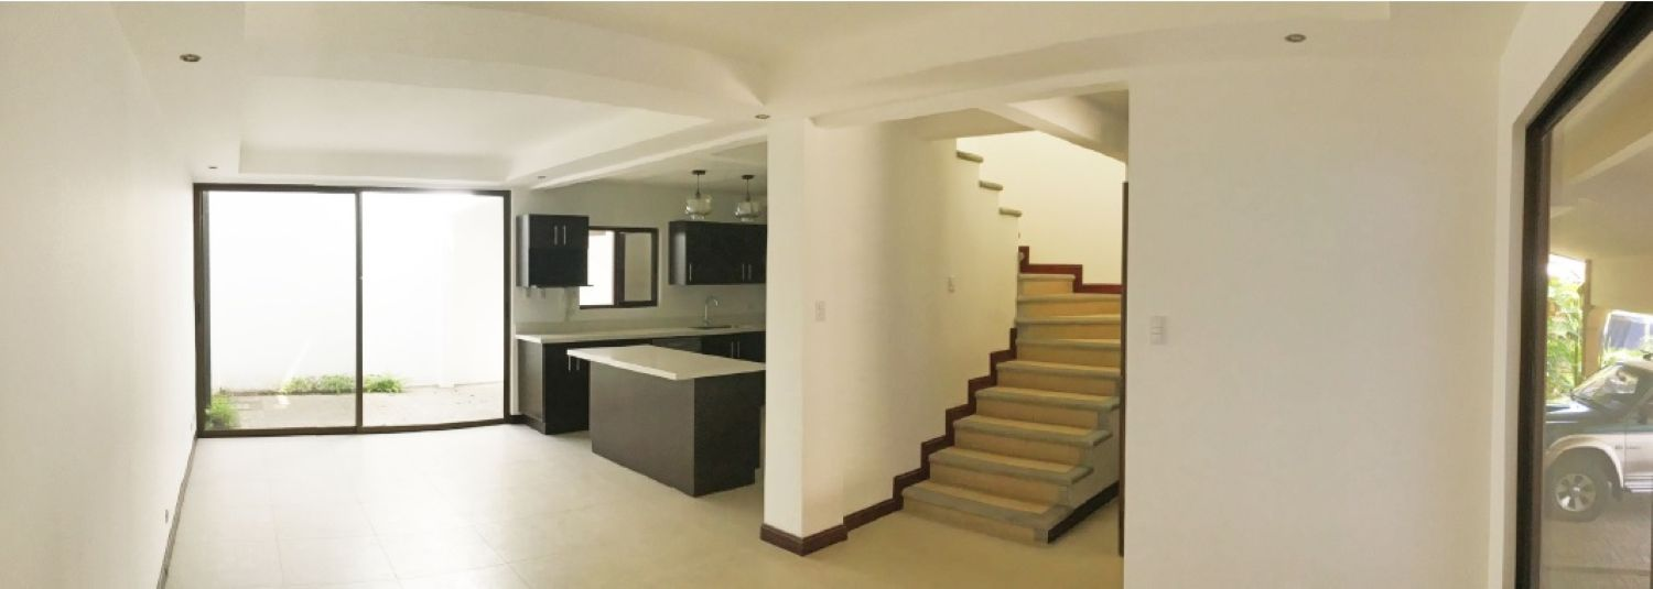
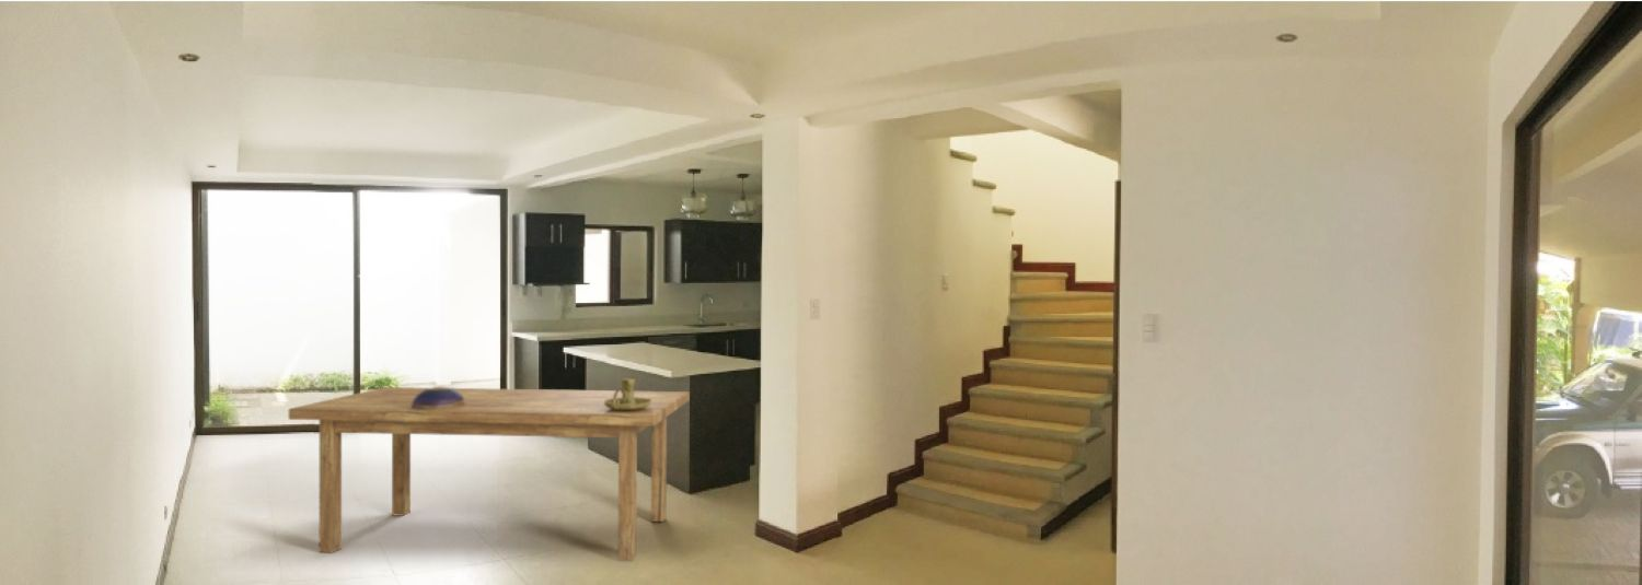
+ decorative bowl [410,386,466,411]
+ dining table [288,386,691,561]
+ candle holder [604,377,651,410]
